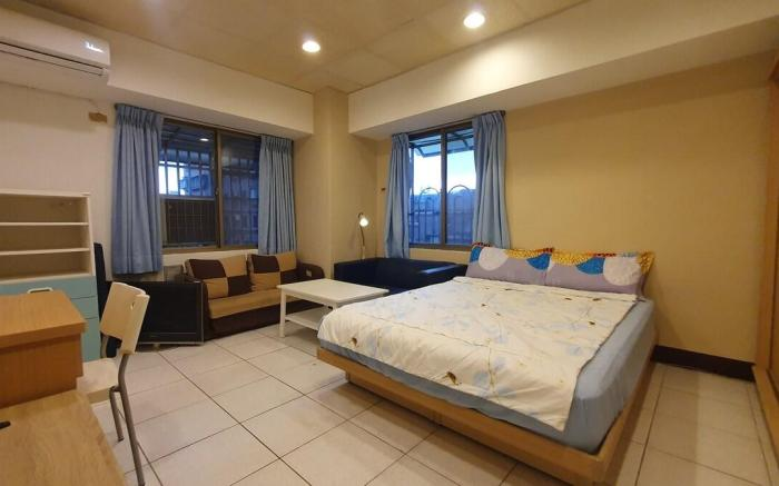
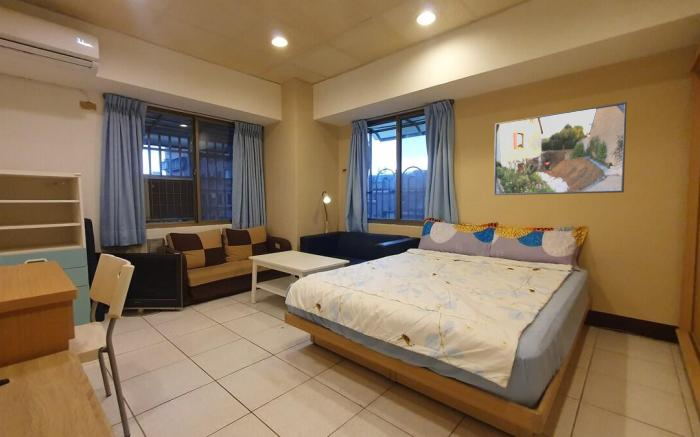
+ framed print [493,101,628,196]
